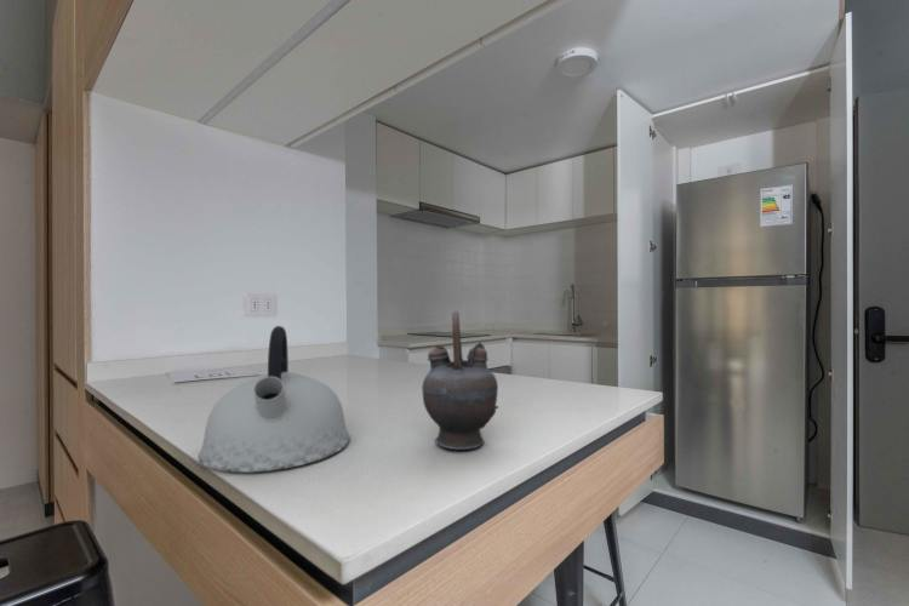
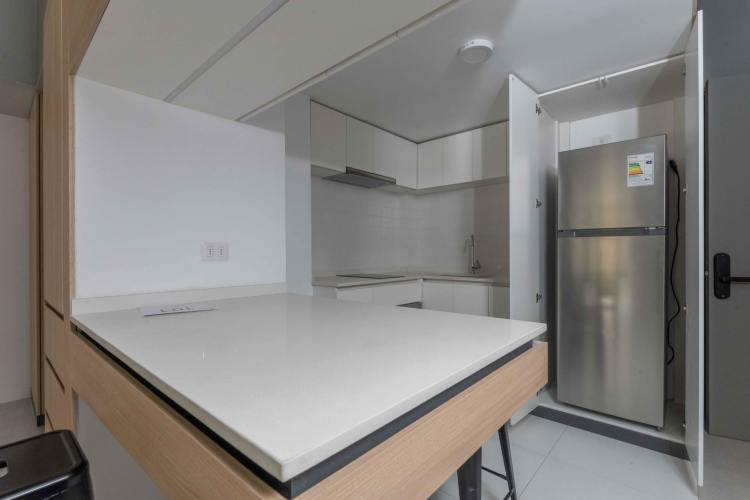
- kettle [198,325,350,473]
- teapot [421,310,499,451]
